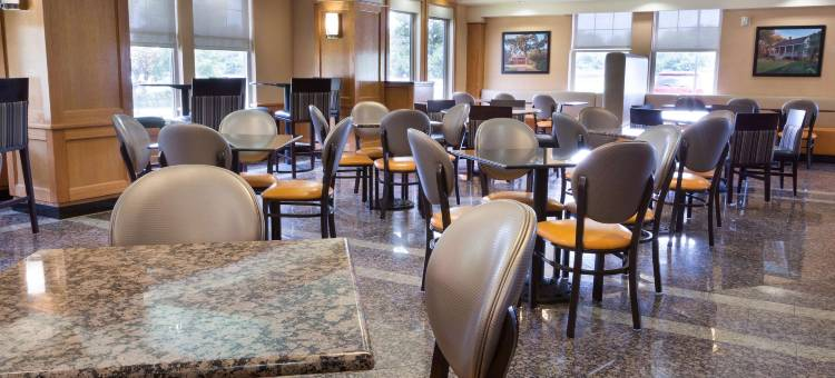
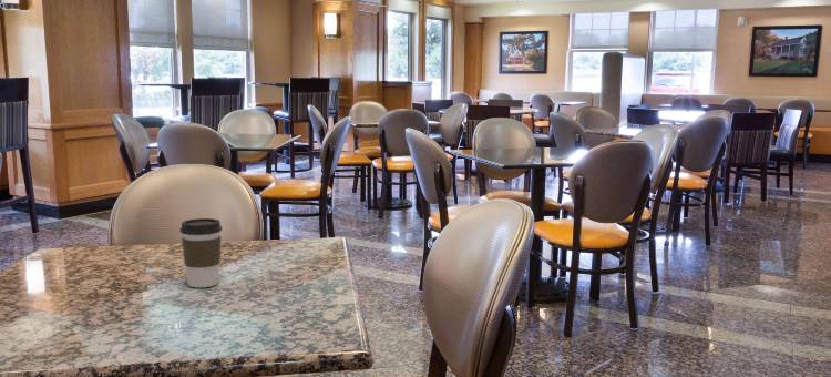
+ coffee cup [179,217,223,288]
